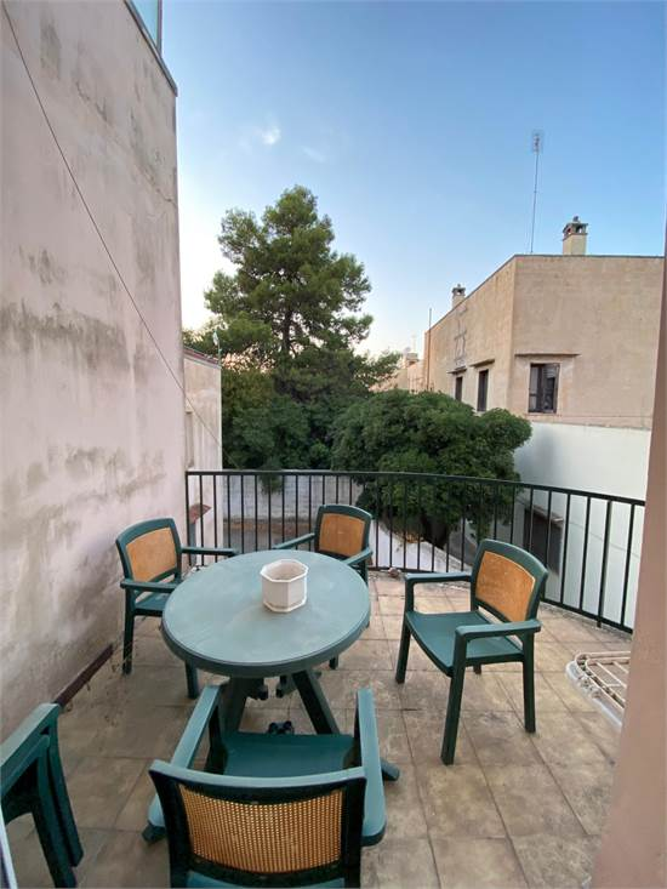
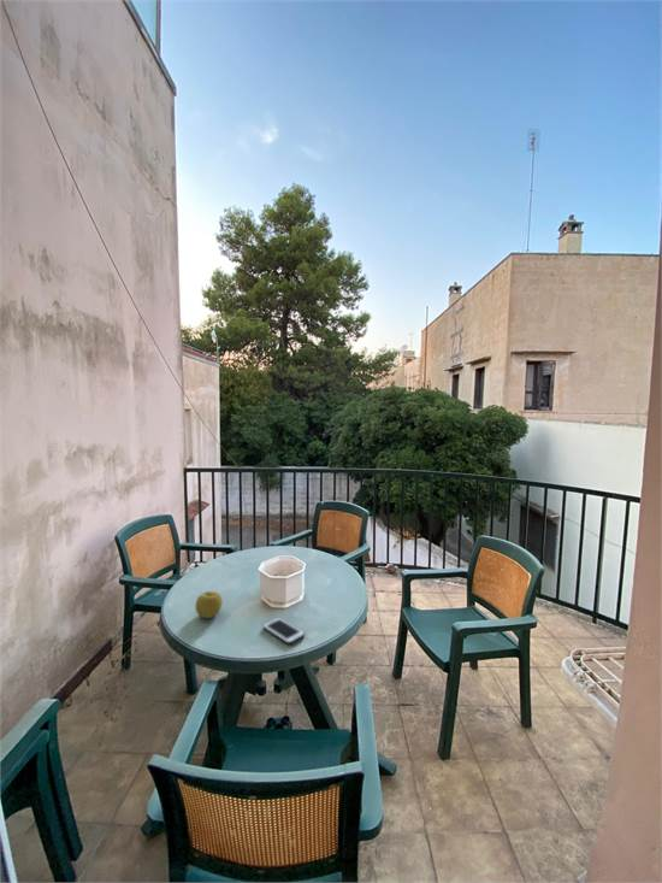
+ fruit [194,590,224,619]
+ cell phone [261,616,306,646]
